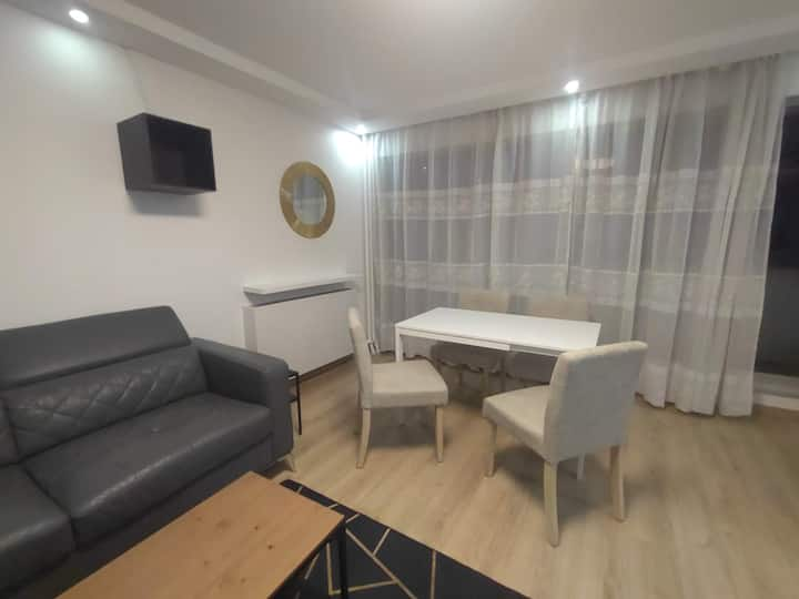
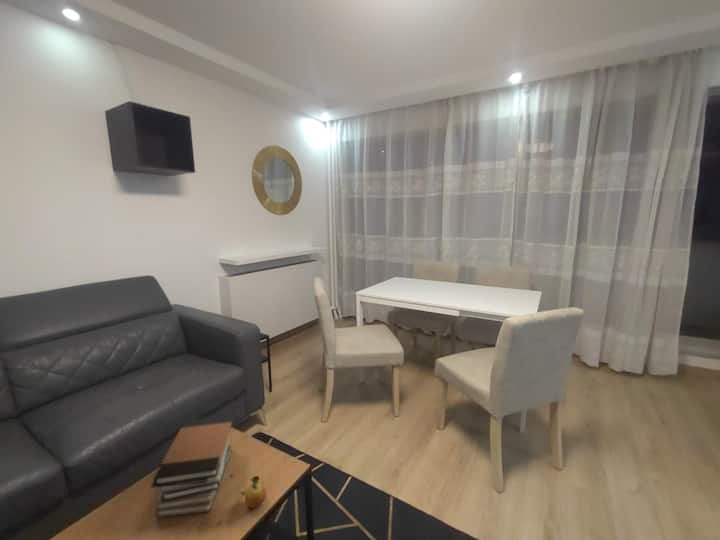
+ book stack [150,414,234,519]
+ fruit [244,475,267,509]
